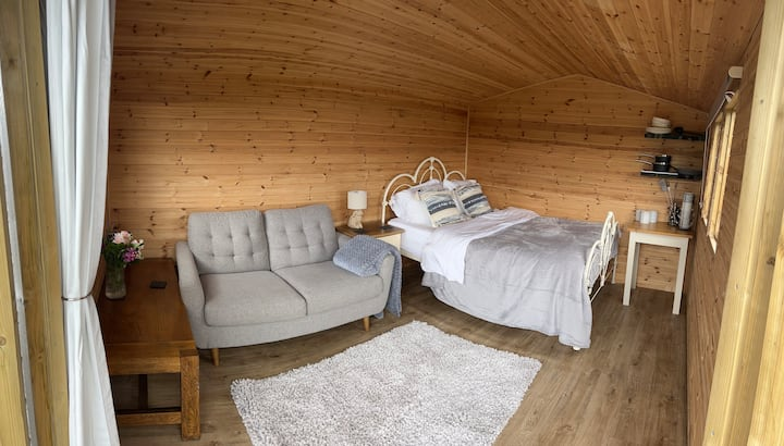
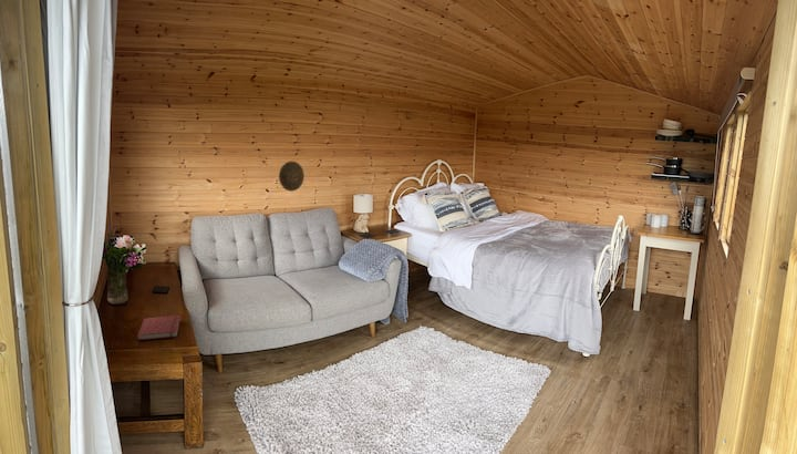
+ book [136,314,182,341]
+ decorative plate [278,161,306,193]
